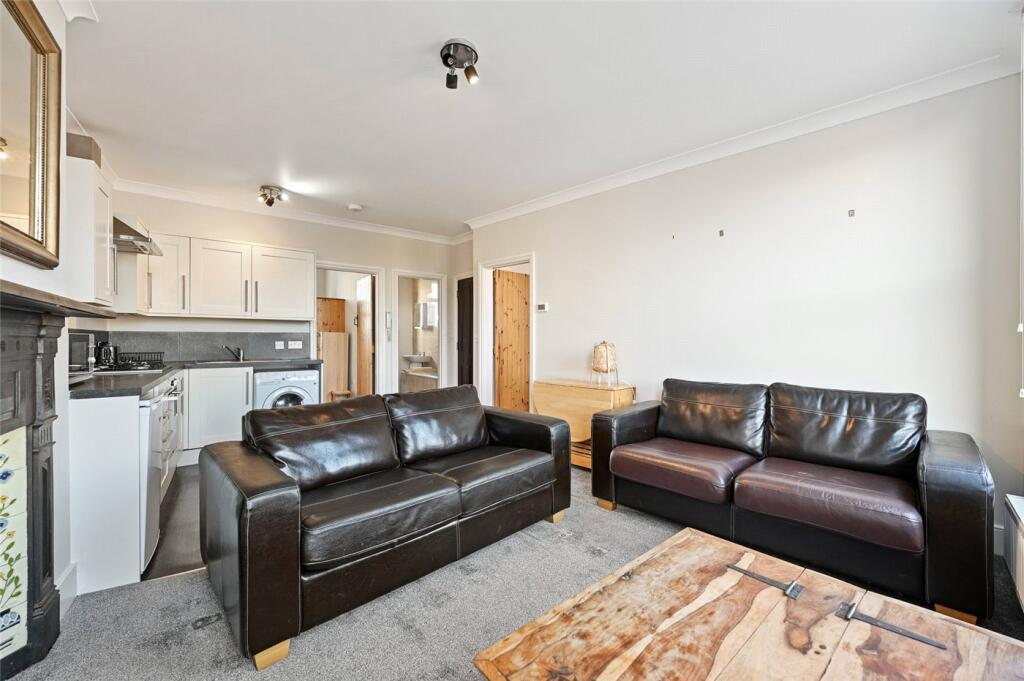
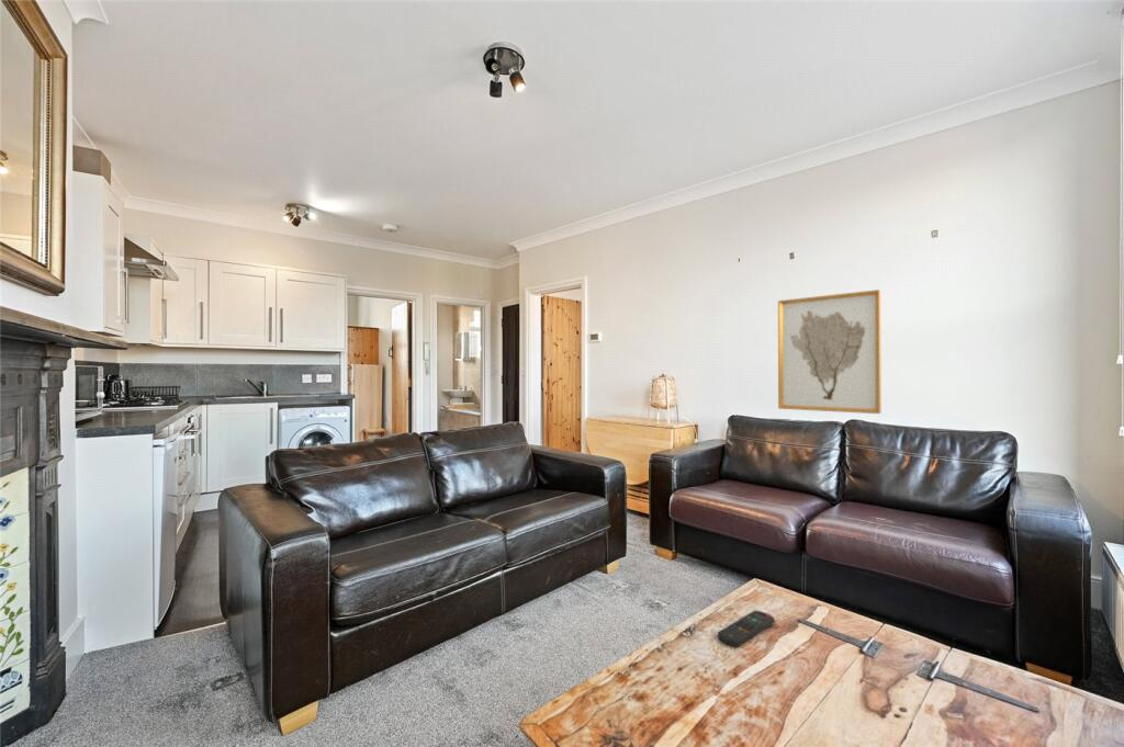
+ remote control [717,610,776,648]
+ wall art [777,288,883,415]
